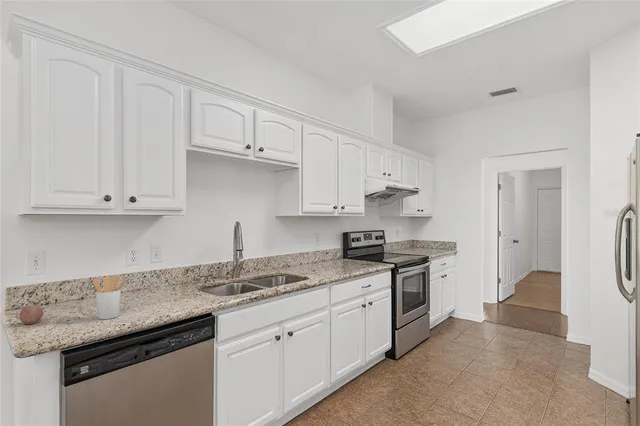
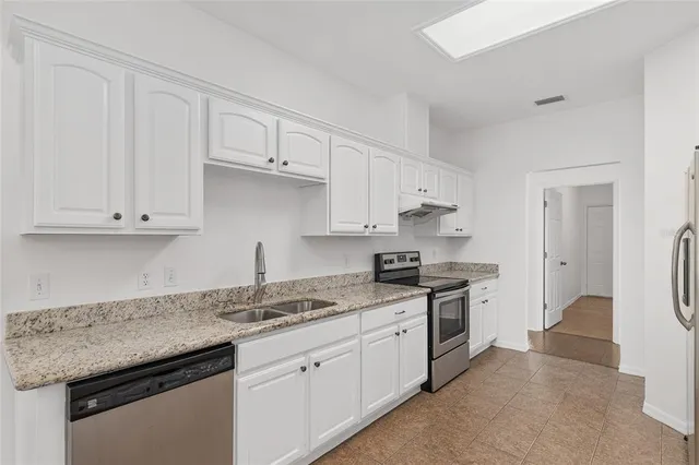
- fruit [19,304,44,325]
- utensil holder [92,275,127,320]
